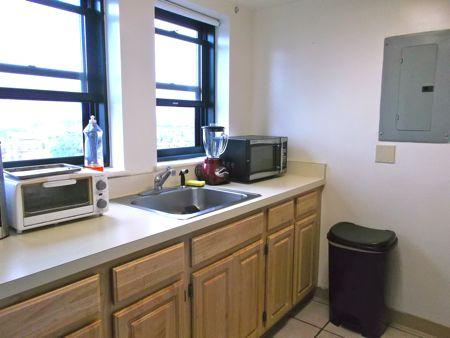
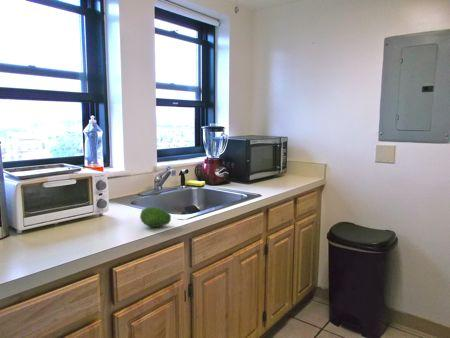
+ fruit [139,206,172,228]
